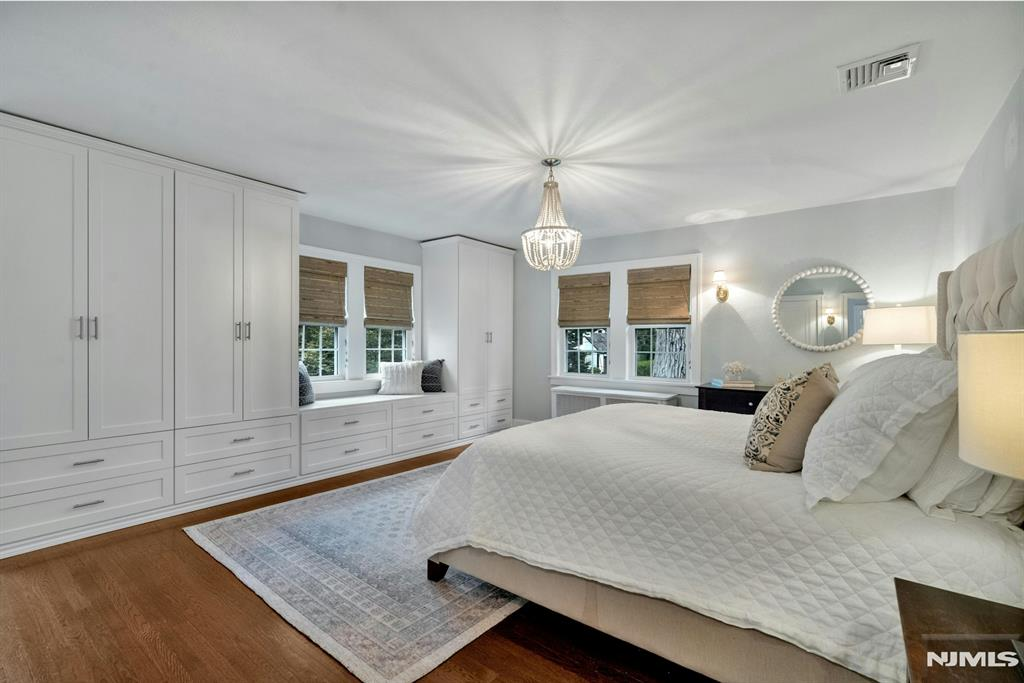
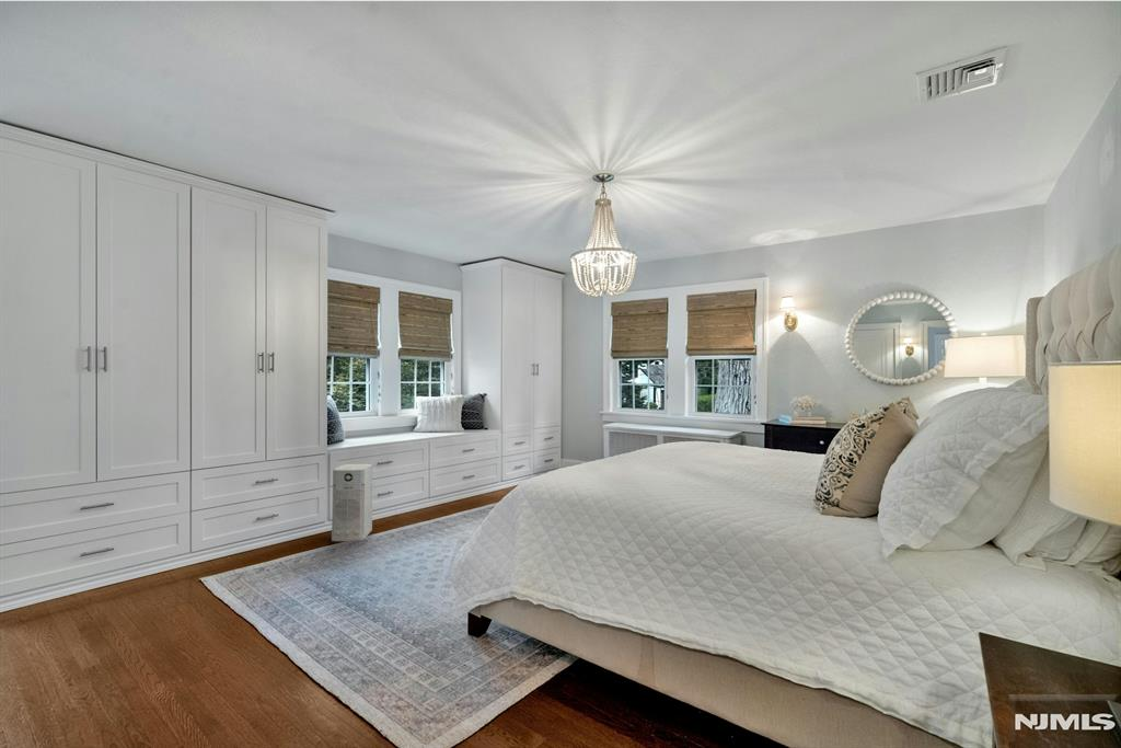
+ air purifier [331,463,373,542]
